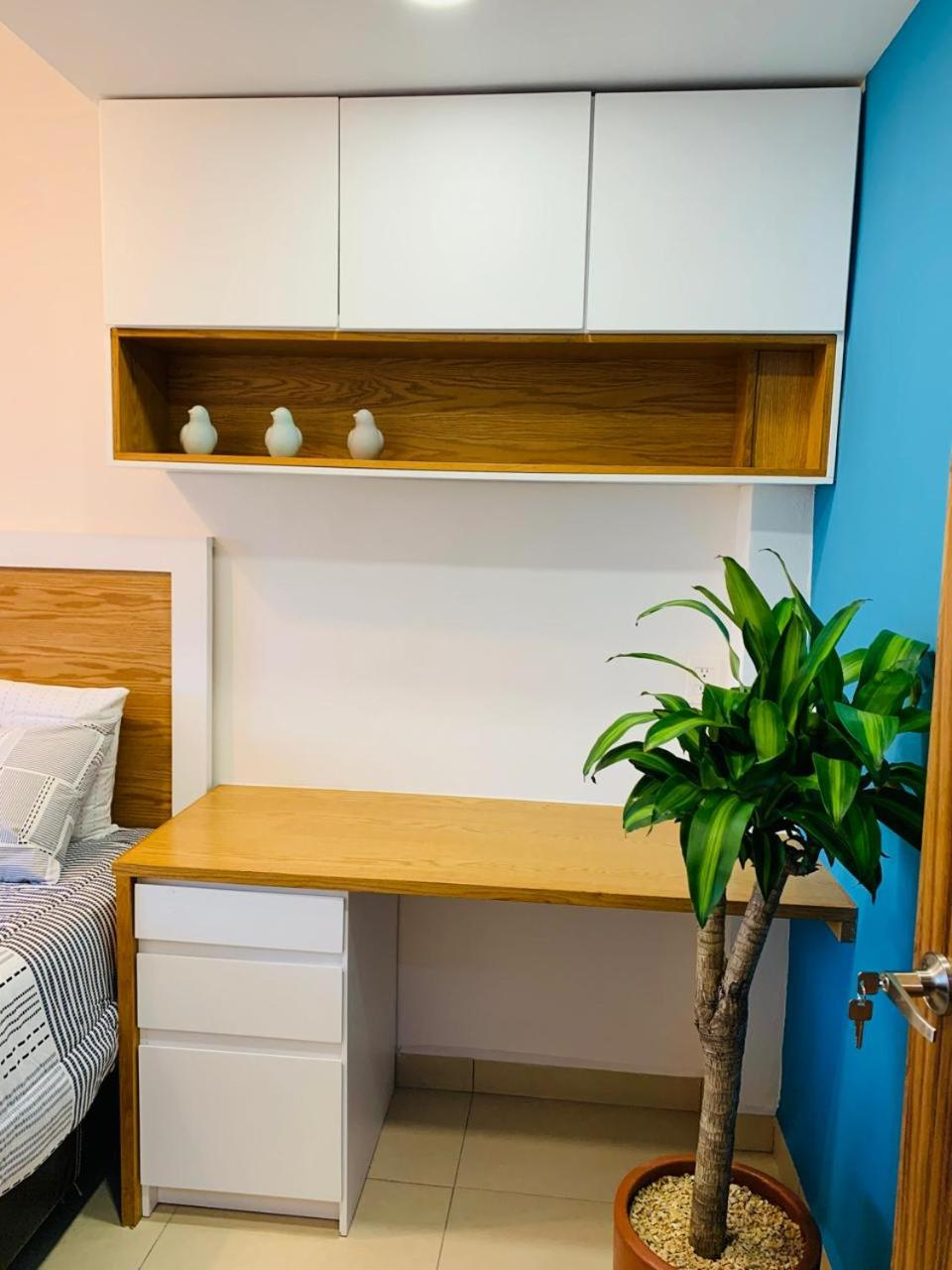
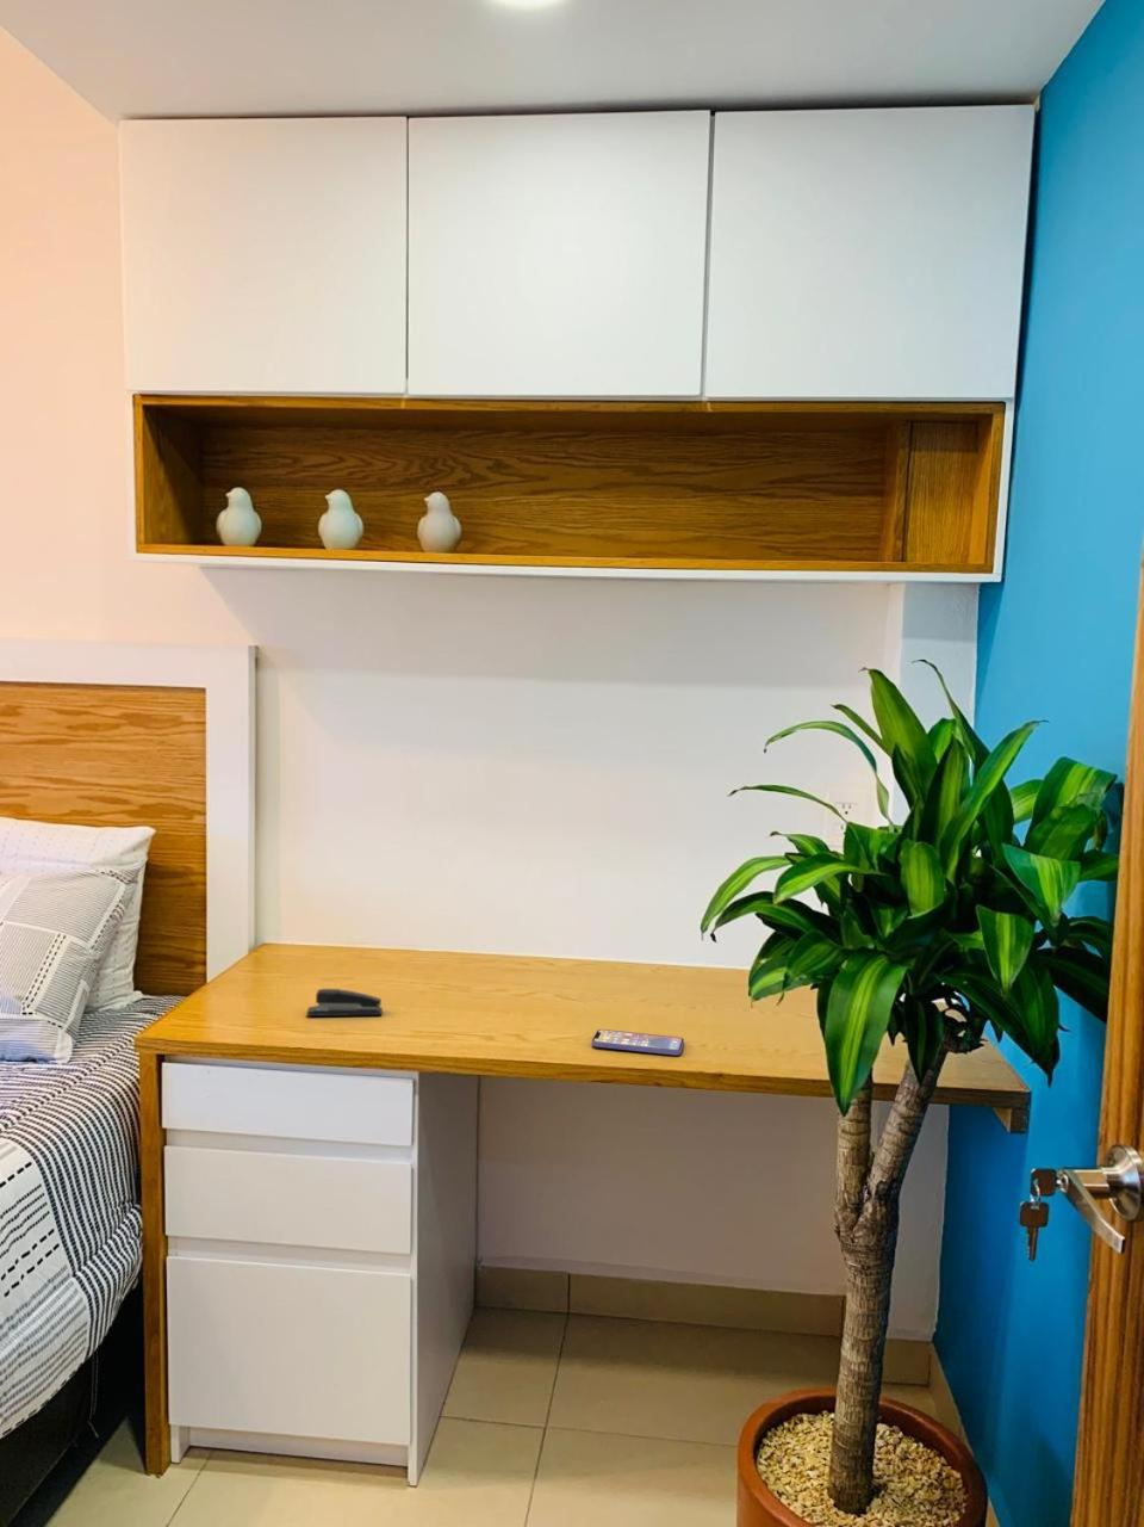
+ stapler [305,988,383,1017]
+ smartphone [591,1028,685,1056]
